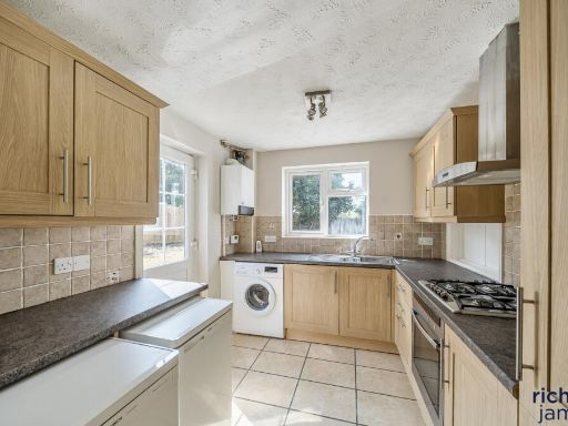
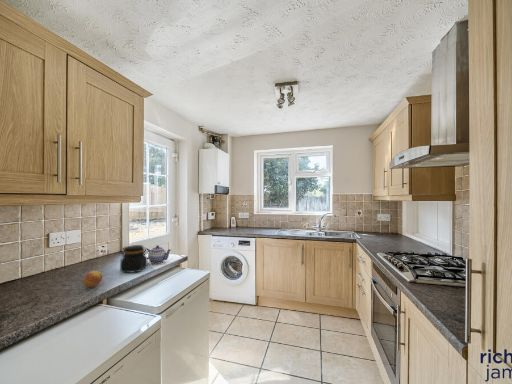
+ jar [119,244,149,273]
+ fruit [82,270,103,289]
+ teapot [144,244,172,265]
